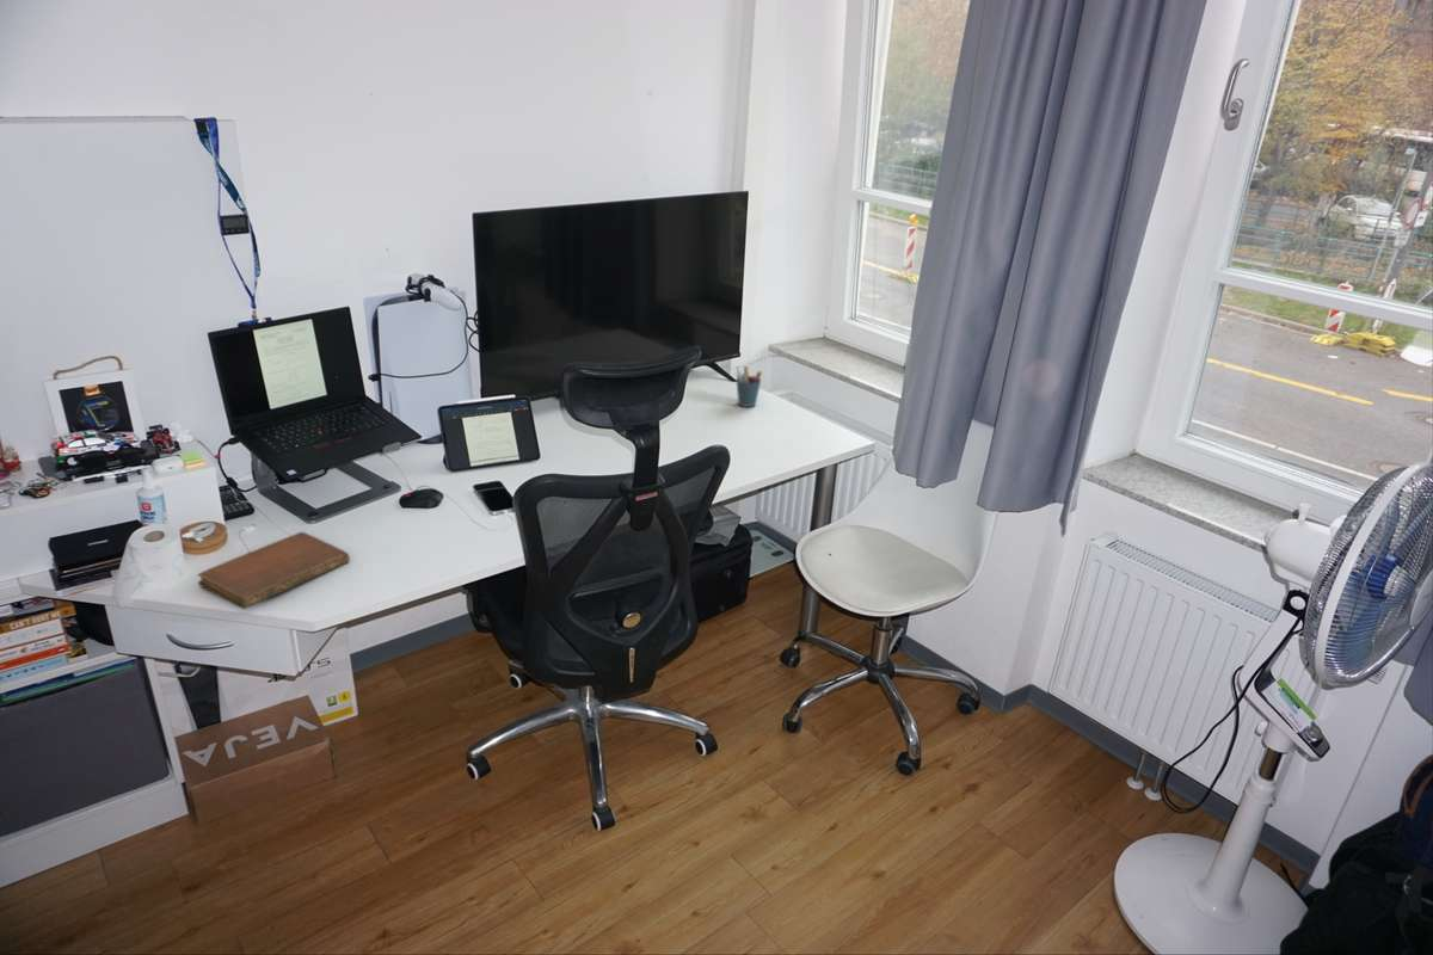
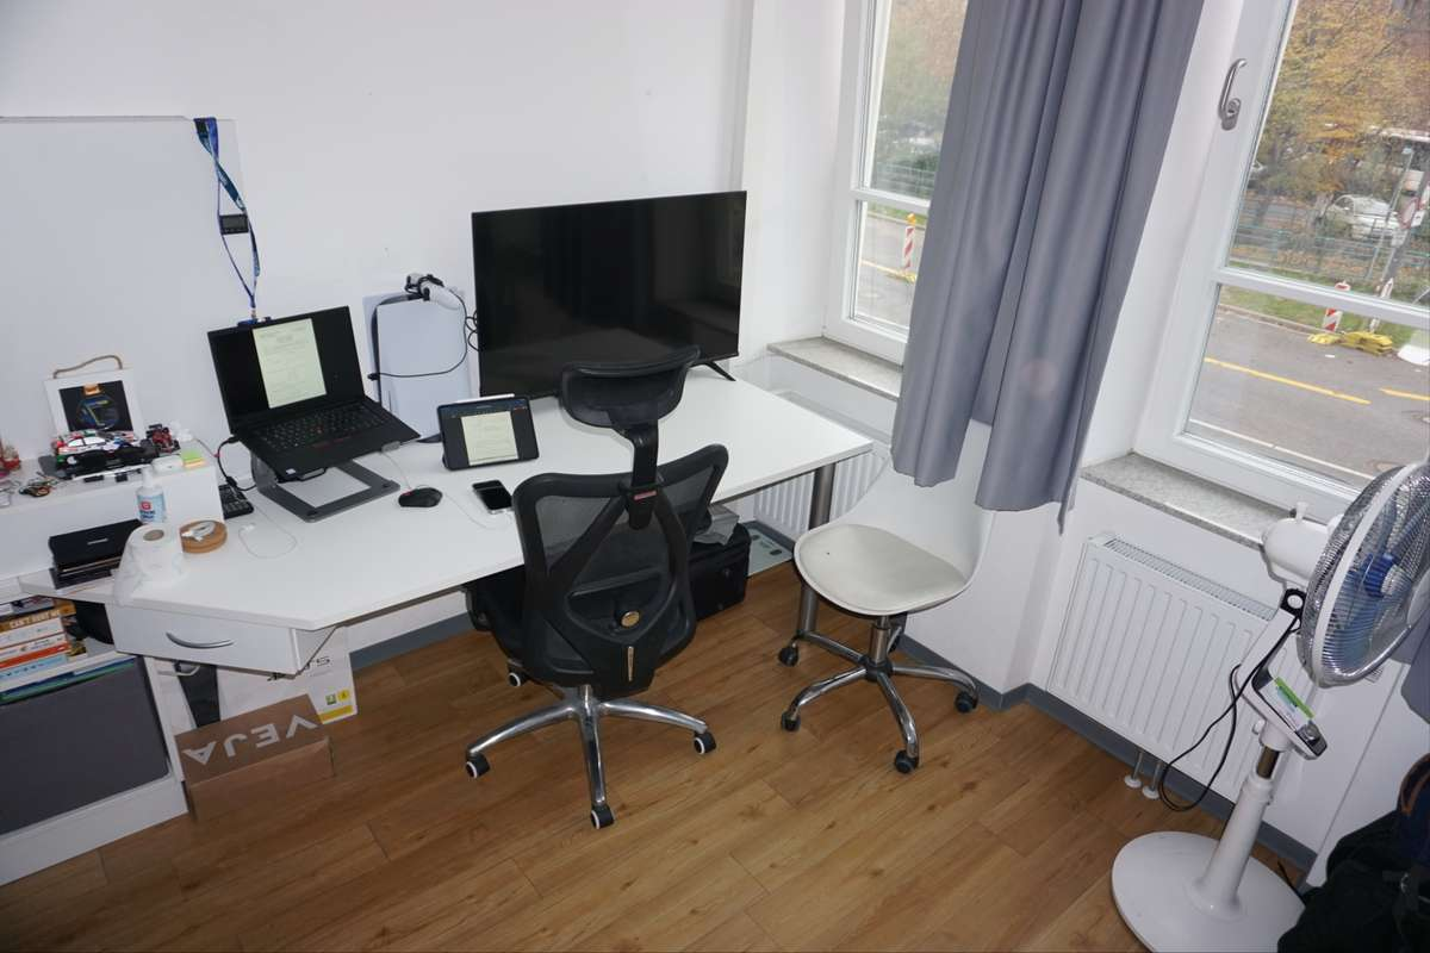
- notebook [196,531,351,610]
- pen holder [734,365,763,408]
